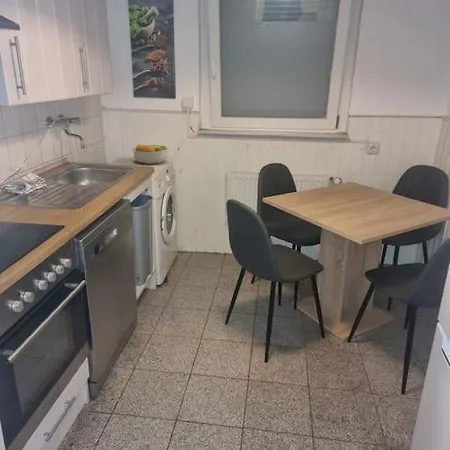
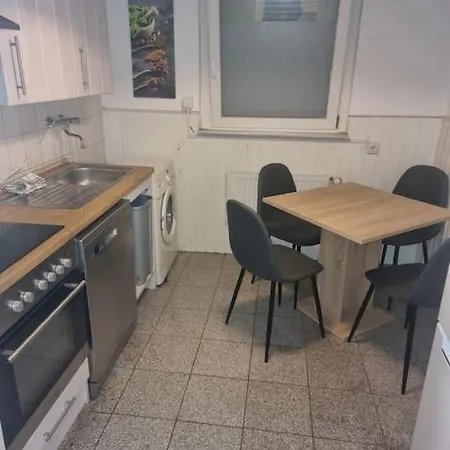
- fruit bowl [132,143,170,165]
